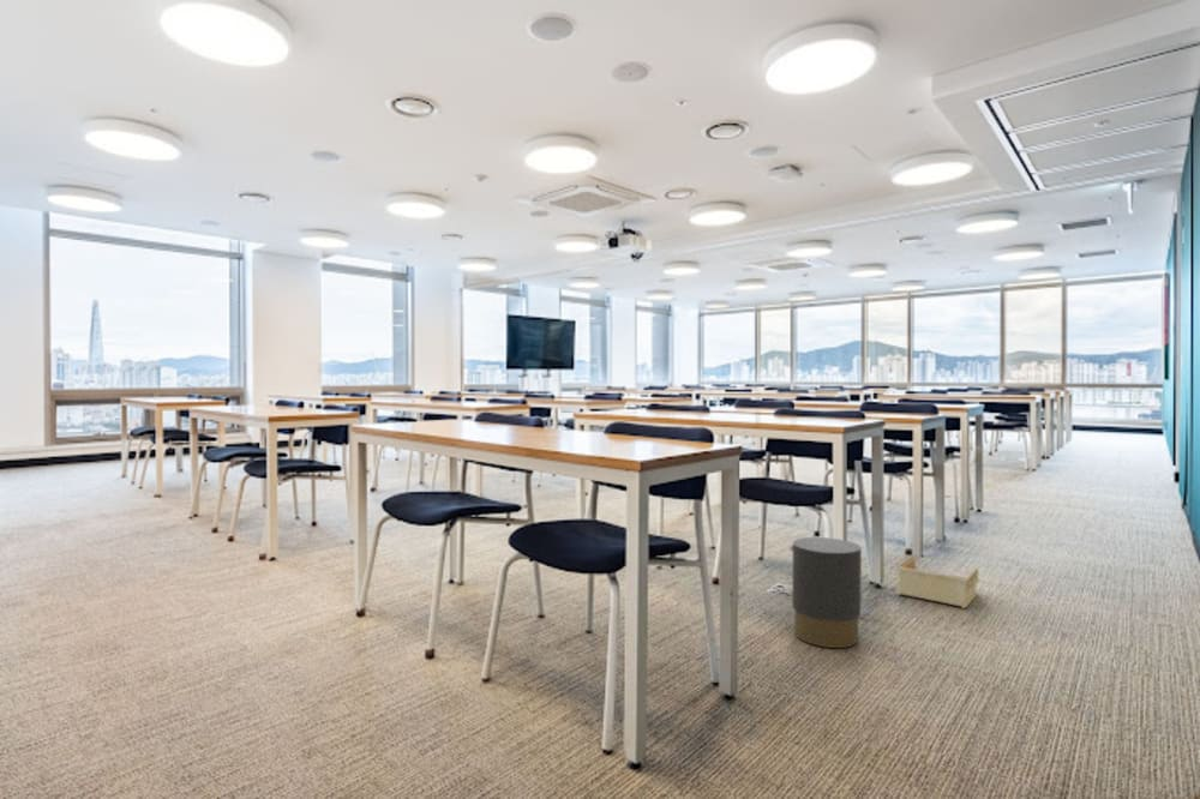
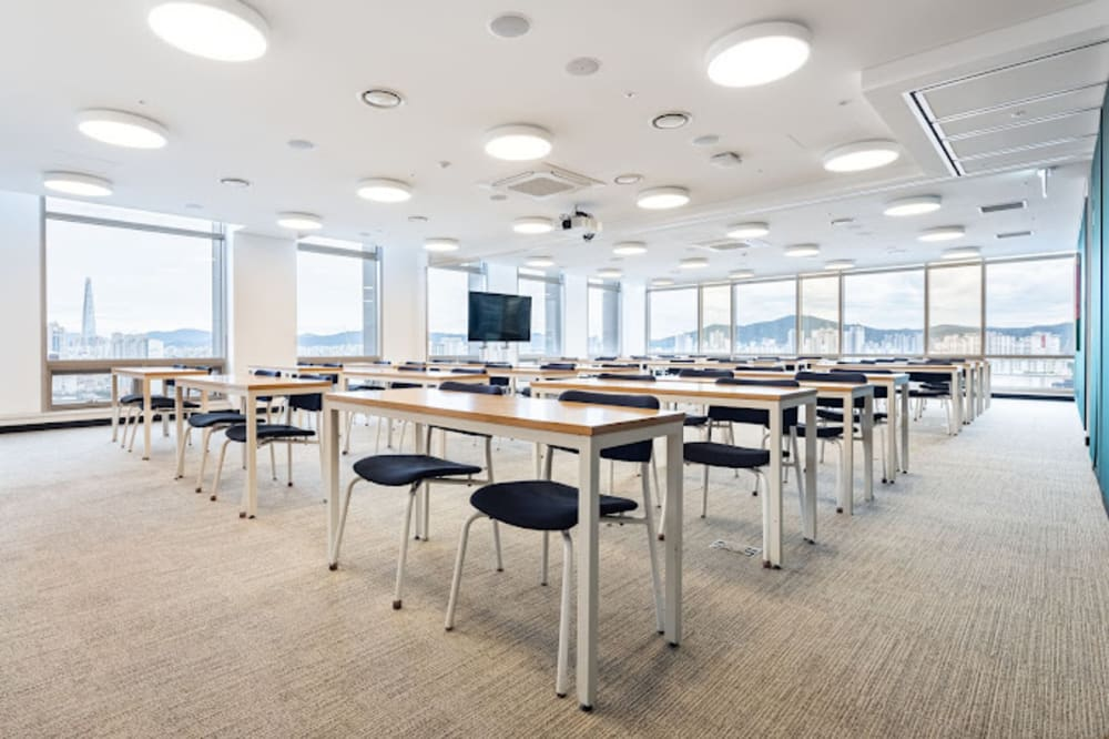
- storage bin [895,555,980,609]
- trash can [788,536,863,649]
